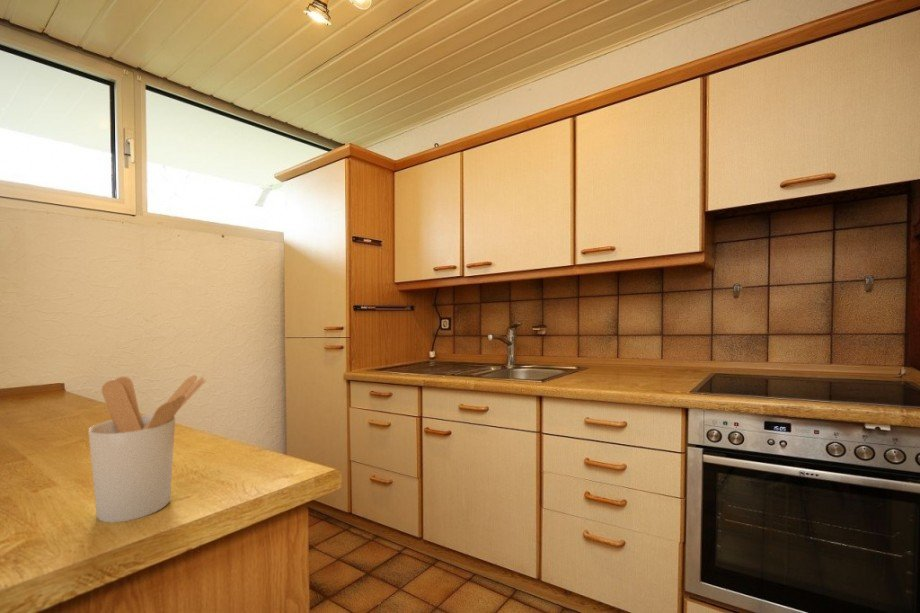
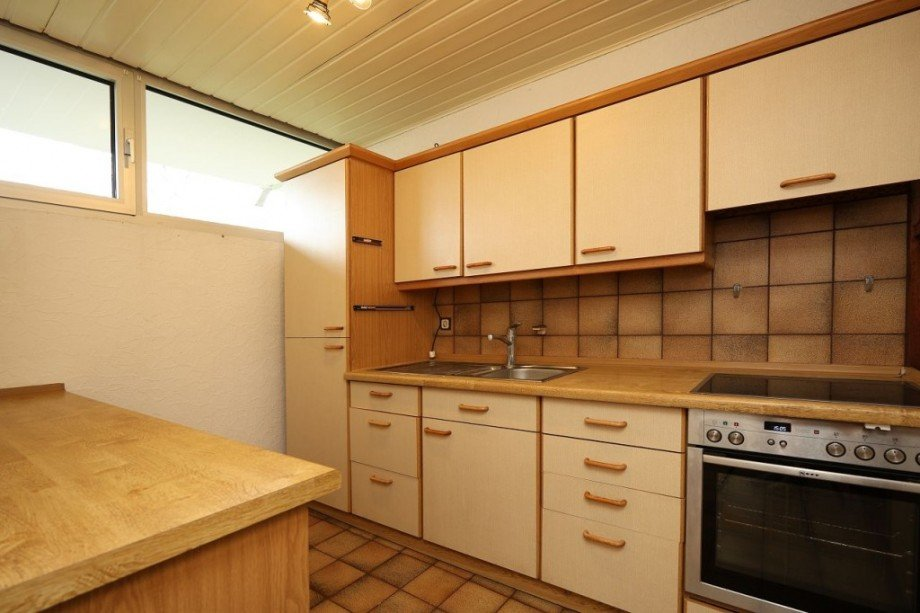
- utensil holder [87,374,207,524]
